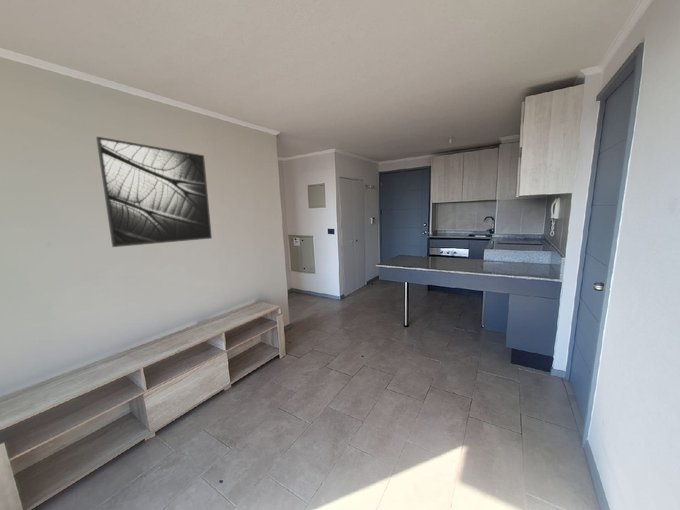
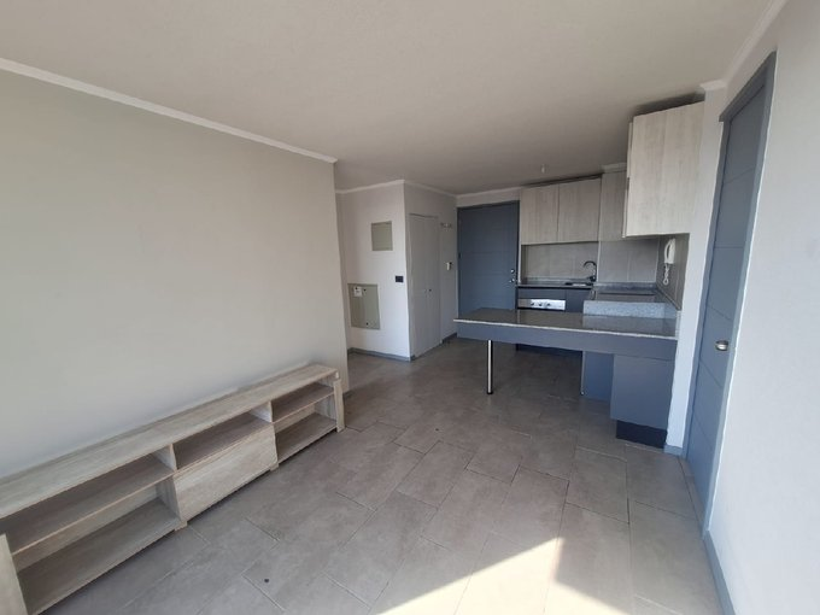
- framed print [95,136,213,248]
